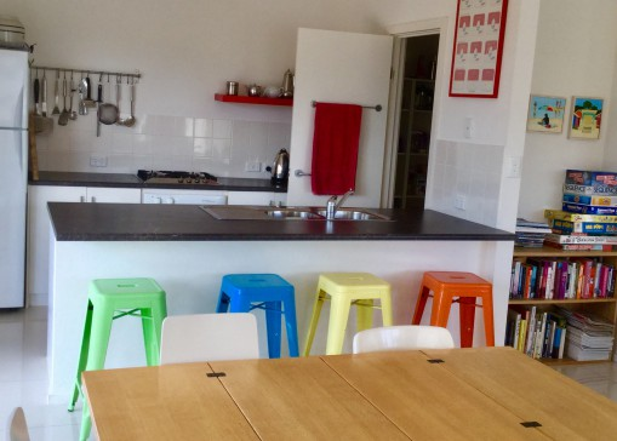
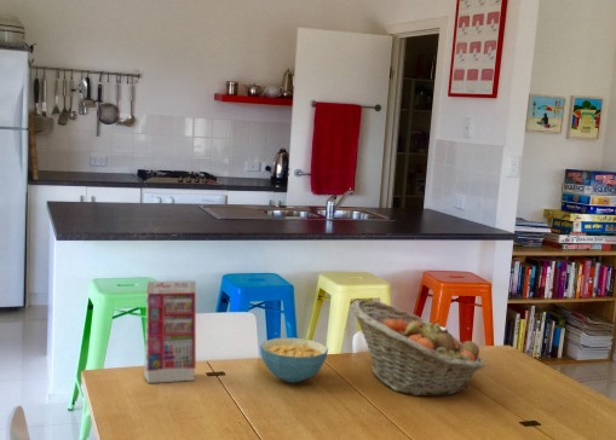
+ cereal bowl [259,337,329,383]
+ gift box [143,279,197,384]
+ fruit basket [350,299,487,398]
